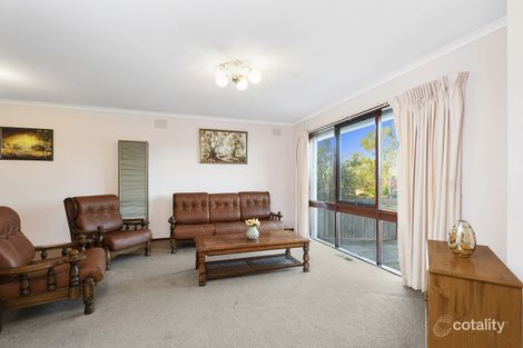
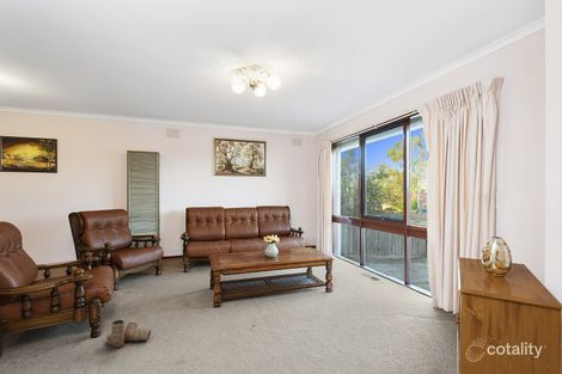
+ boots [105,319,152,350]
